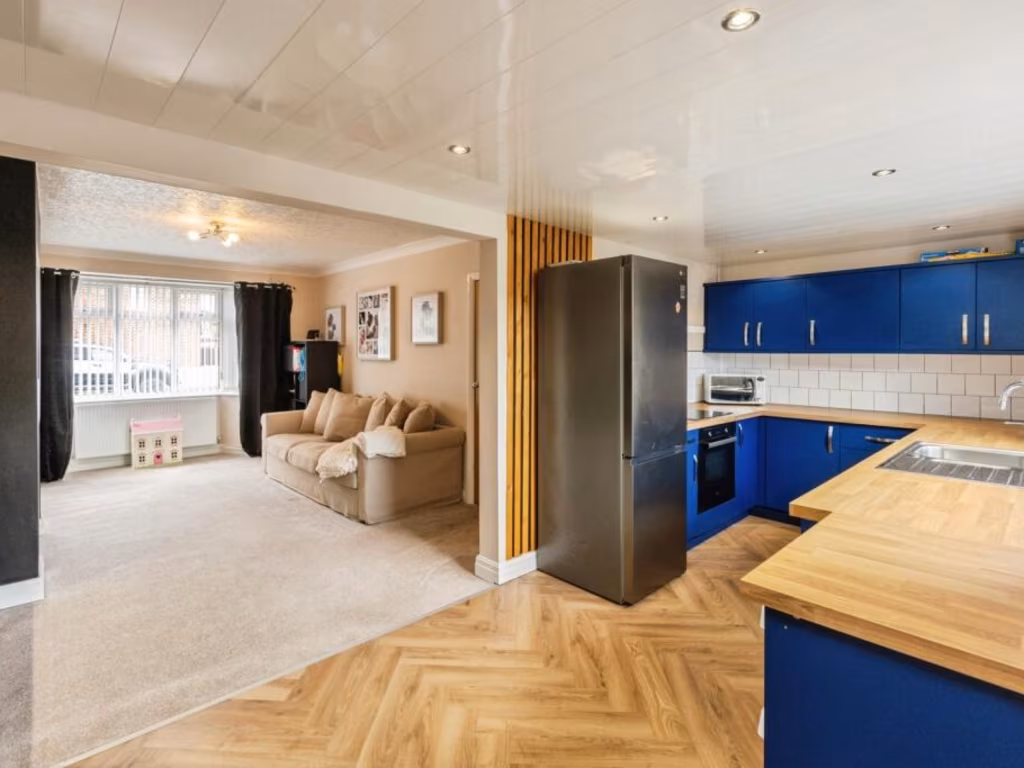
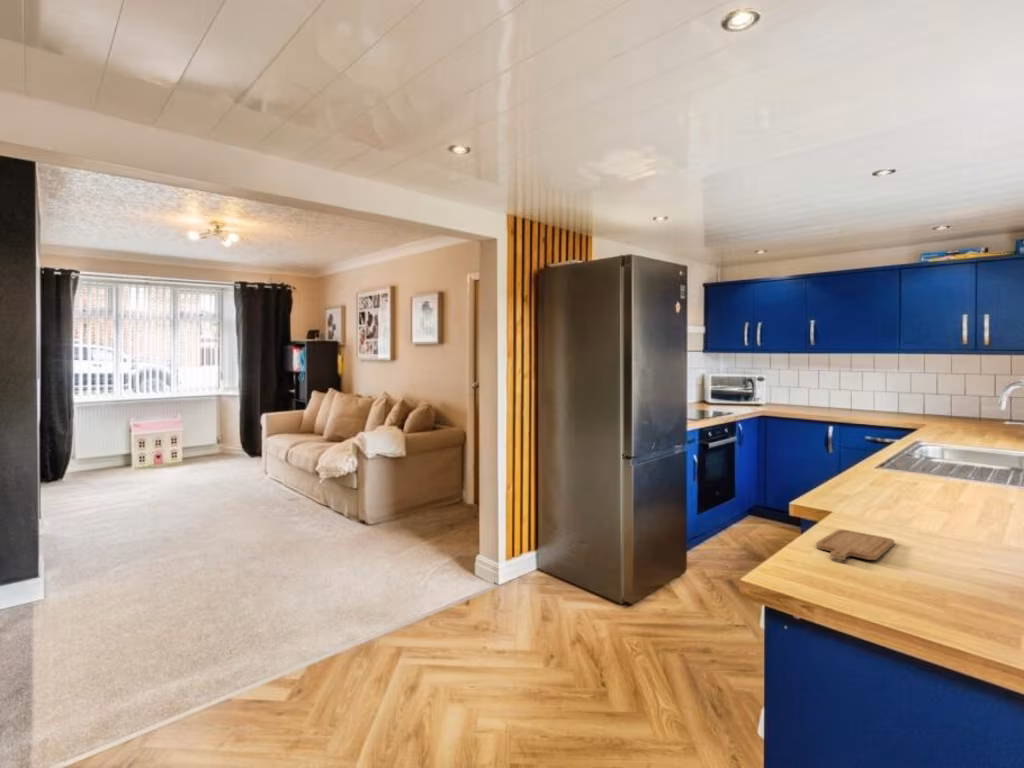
+ chopping board [815,529,895,561]
